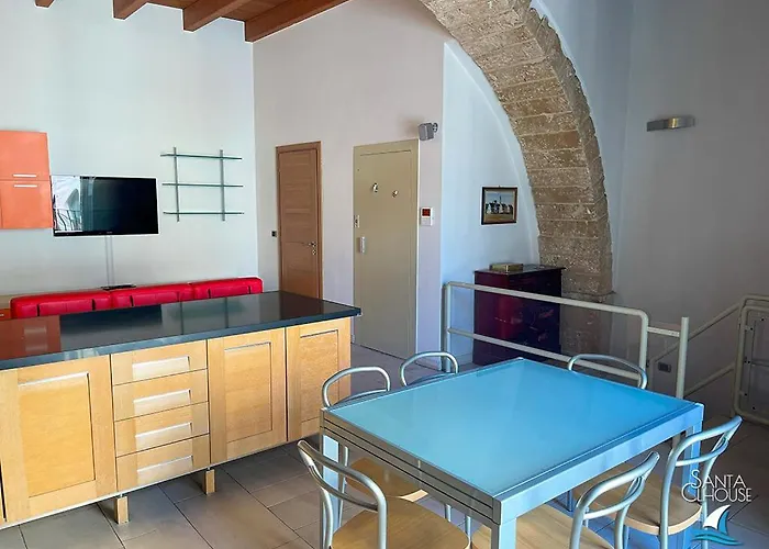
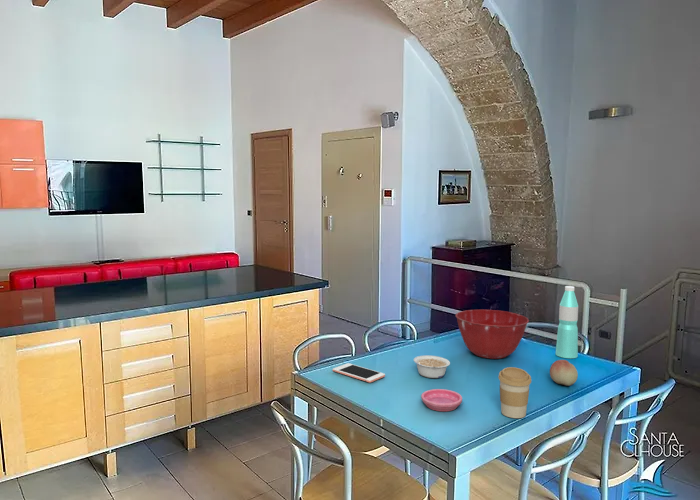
+ fruit [549,359,579,387]
+ saucer [420,388,463,412]
+ coffee cup [497,366,532,419]
+ water bottle [555,285,579,359]
+ mixing bowl [455,309,530,360]
+ legume [413,354,451,379]
+ cell phone [332,362,386,383]
